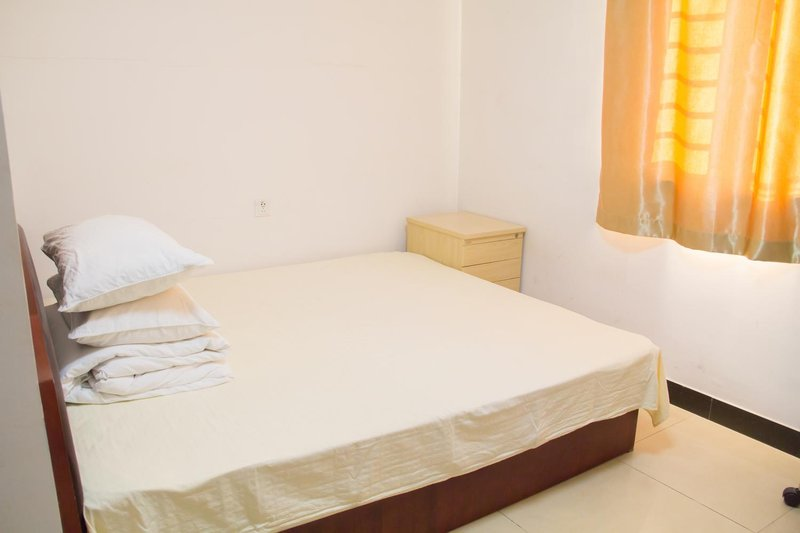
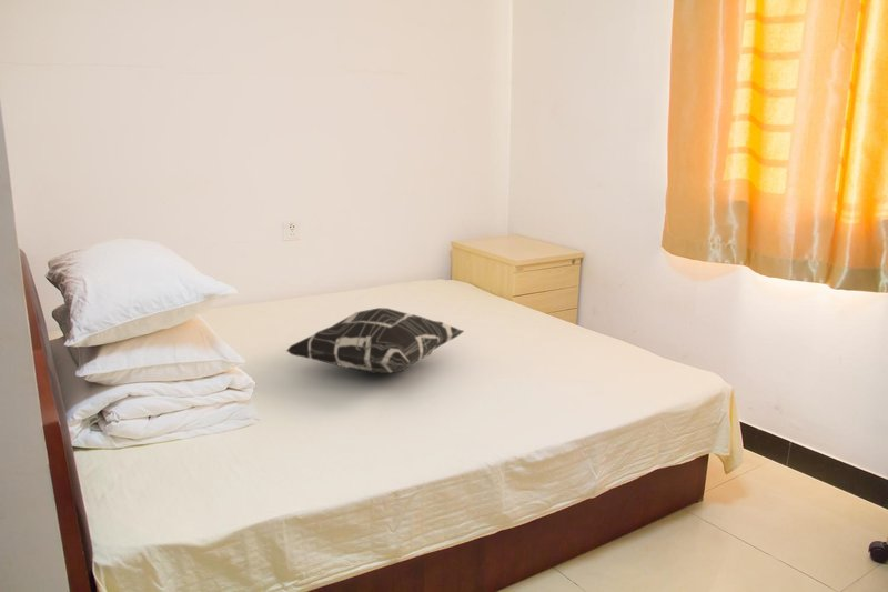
+ decorative pillow [285,307,465,374]
